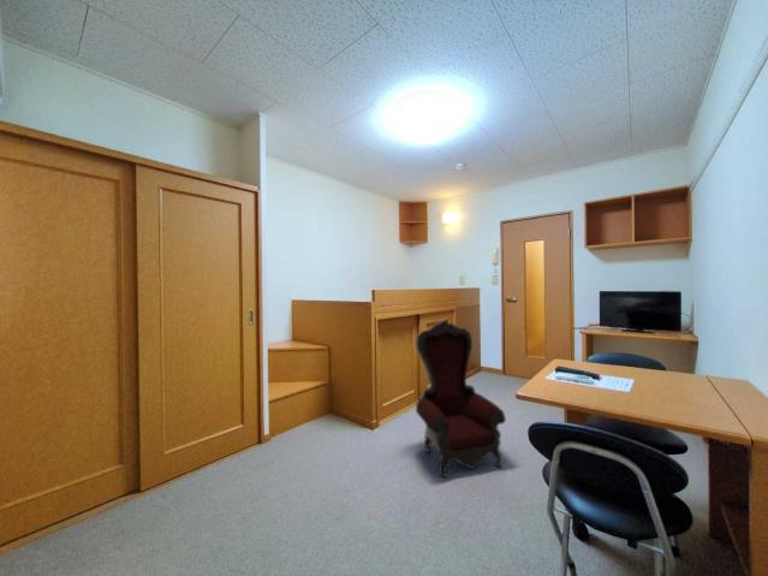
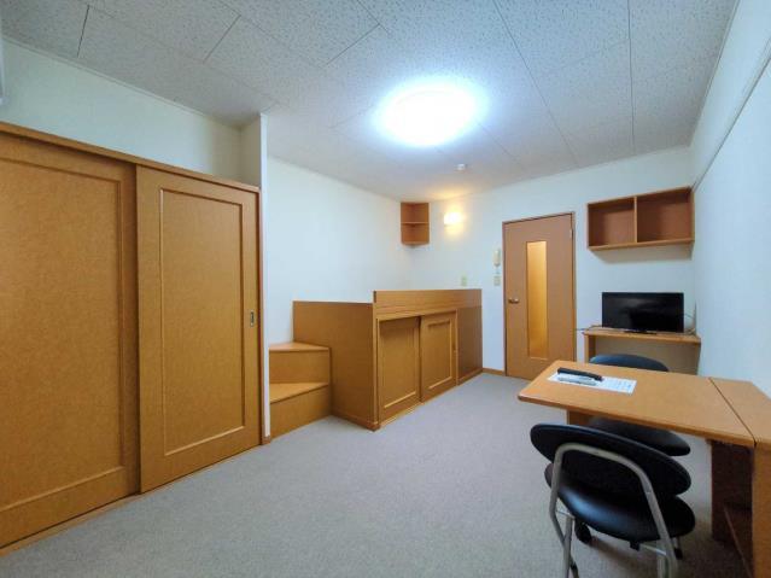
- armchair [415,319,507,479]
